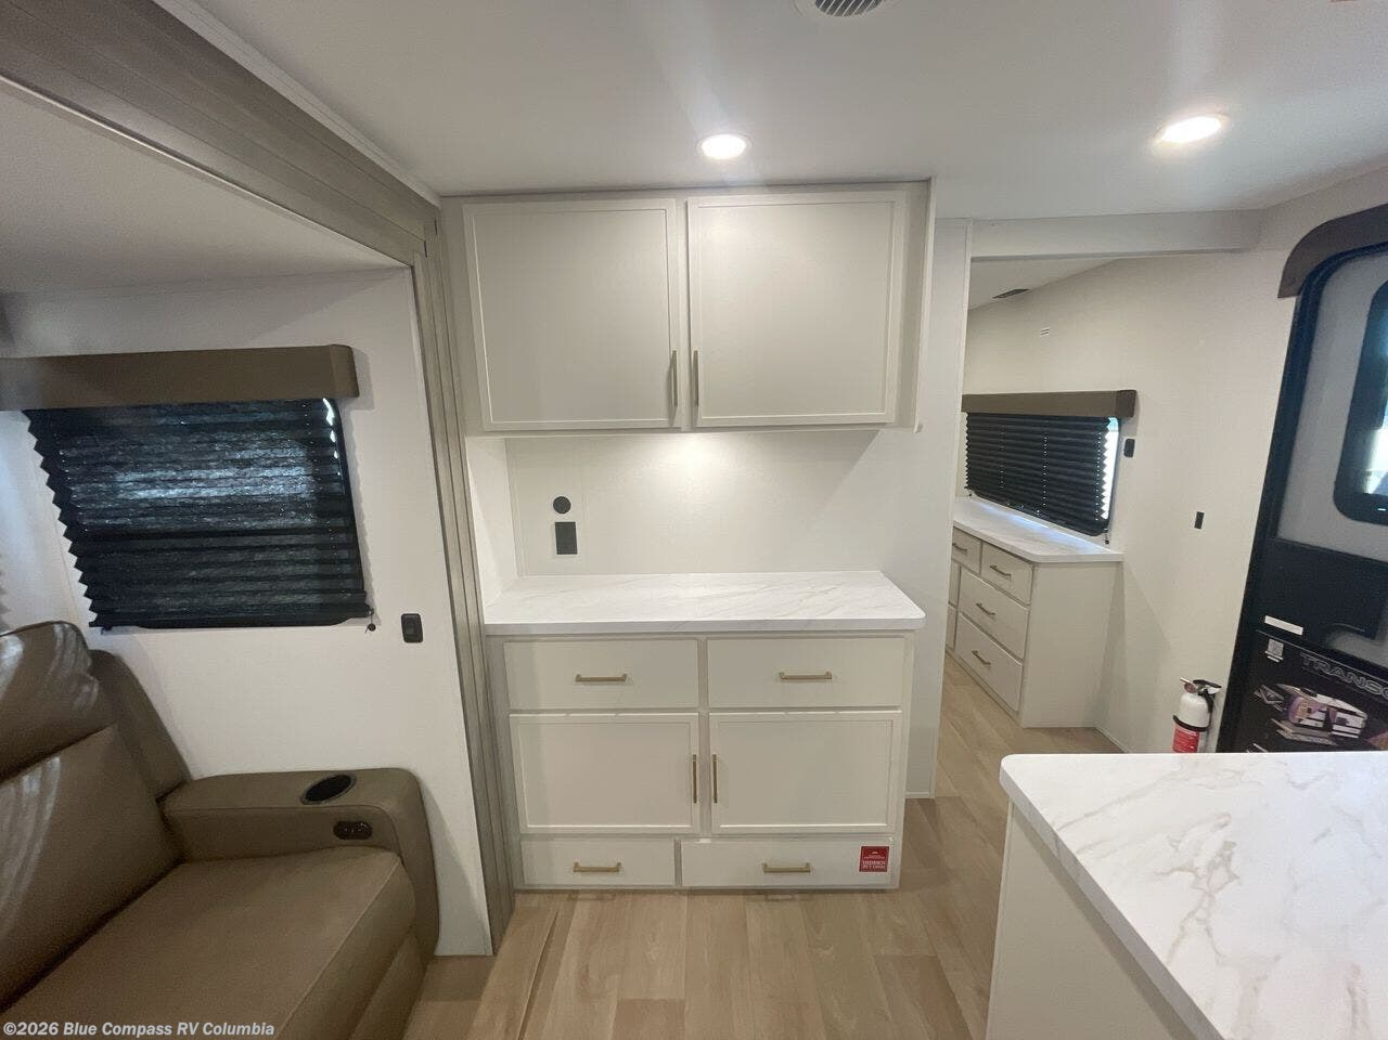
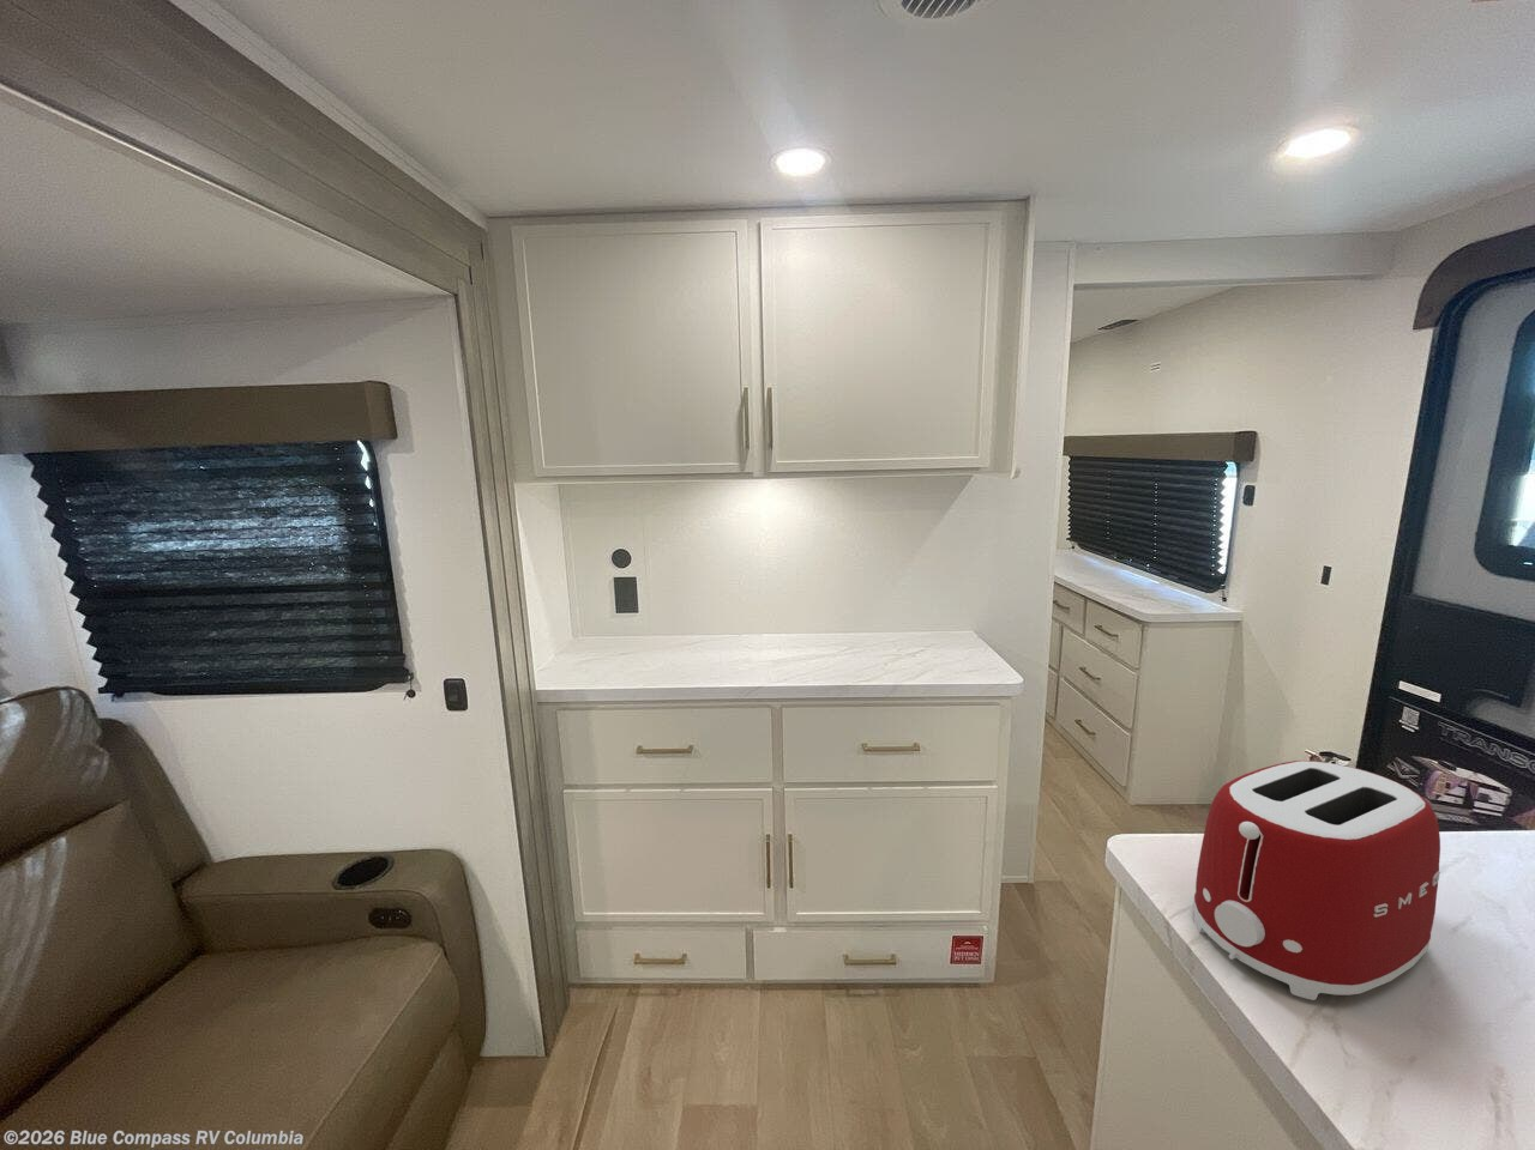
+ toaster [1192,760,1442,1001]
